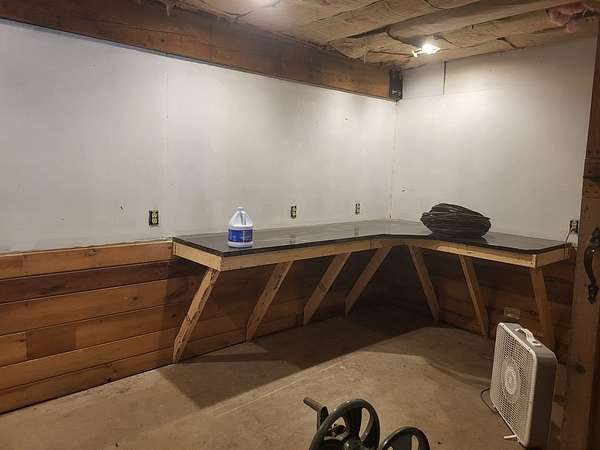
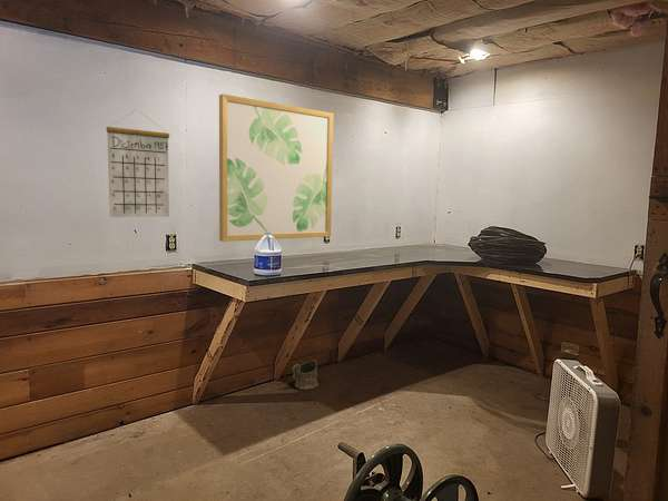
+ calendar [106,109,170,218]
+ bucket [292,358,320,390]
+ wall art [218,94,334,243]
